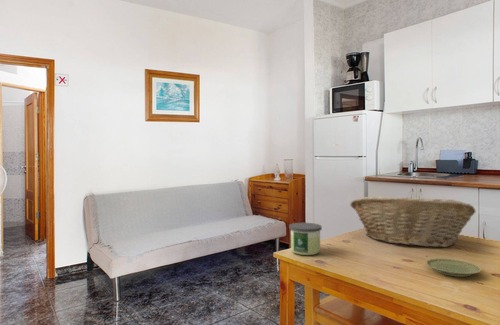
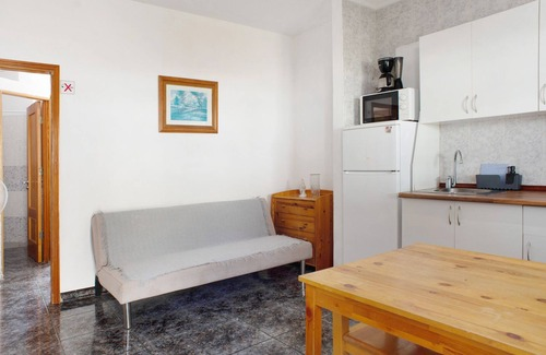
- candle [288,222,323,256]
- plate [425,257,482,278]
- fruit basket [350,195,477,248]
